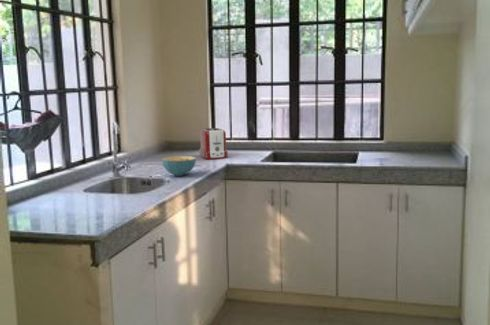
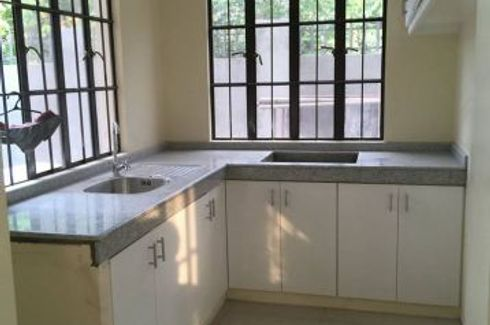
- toaster [198,127,229,161]
- cereal bowl [161,155,197,177]
